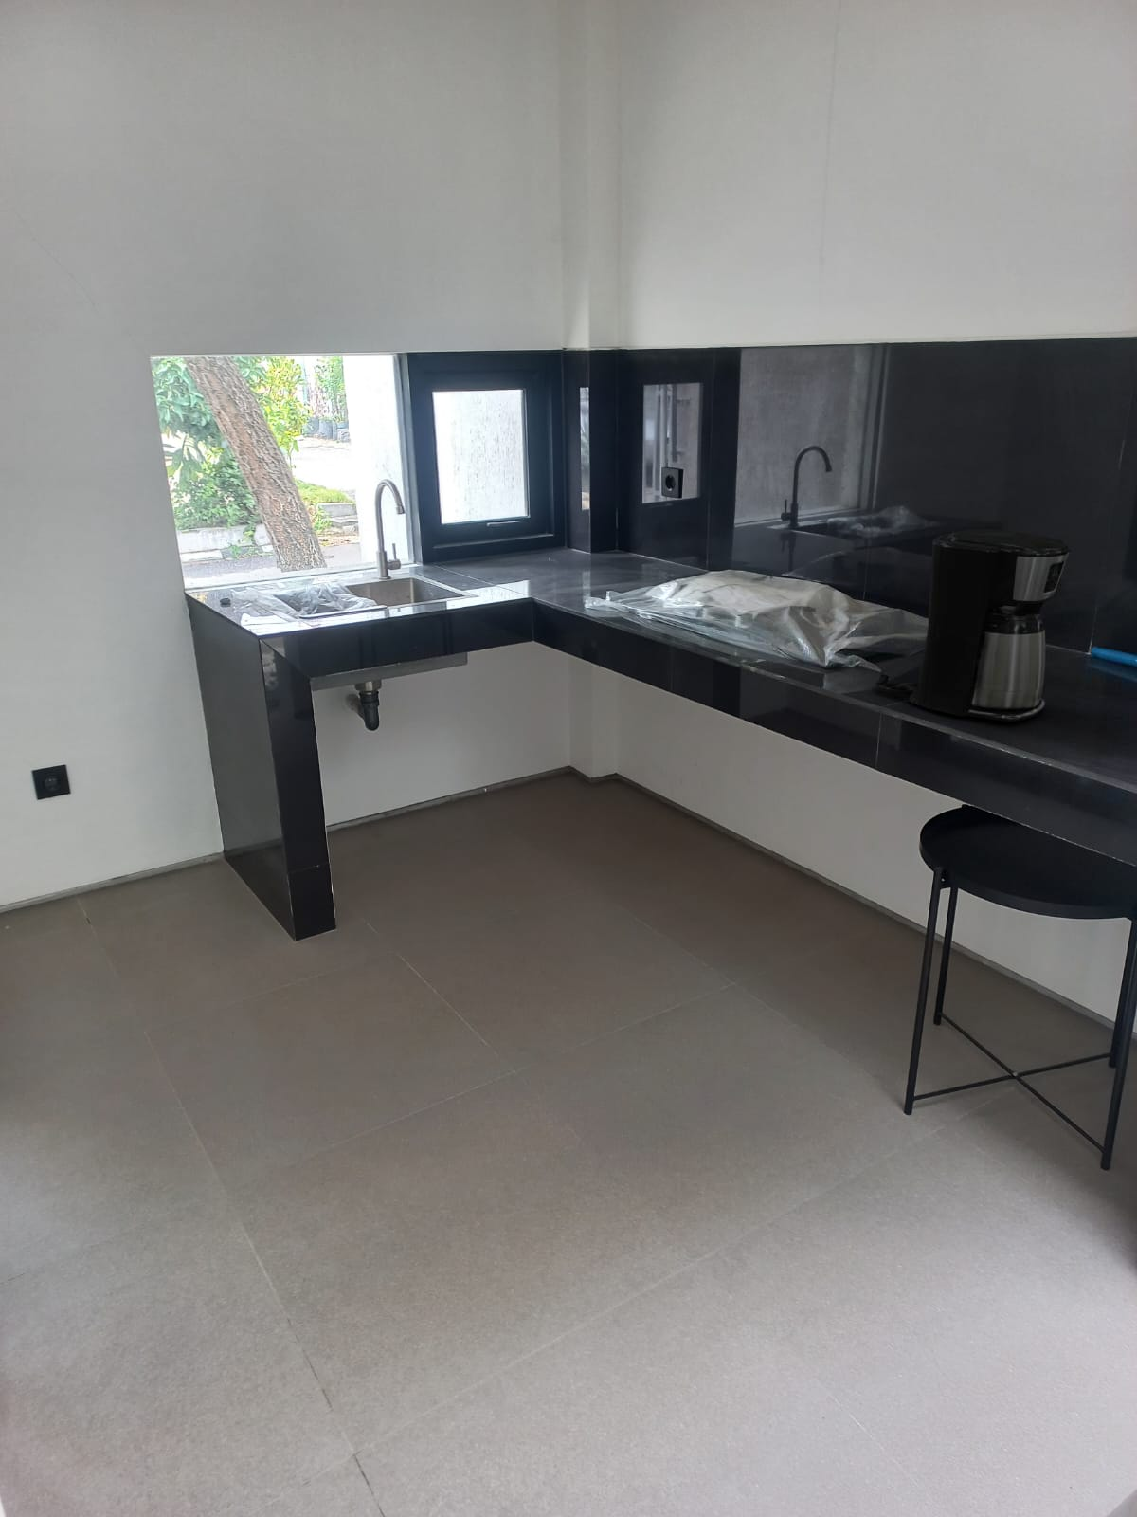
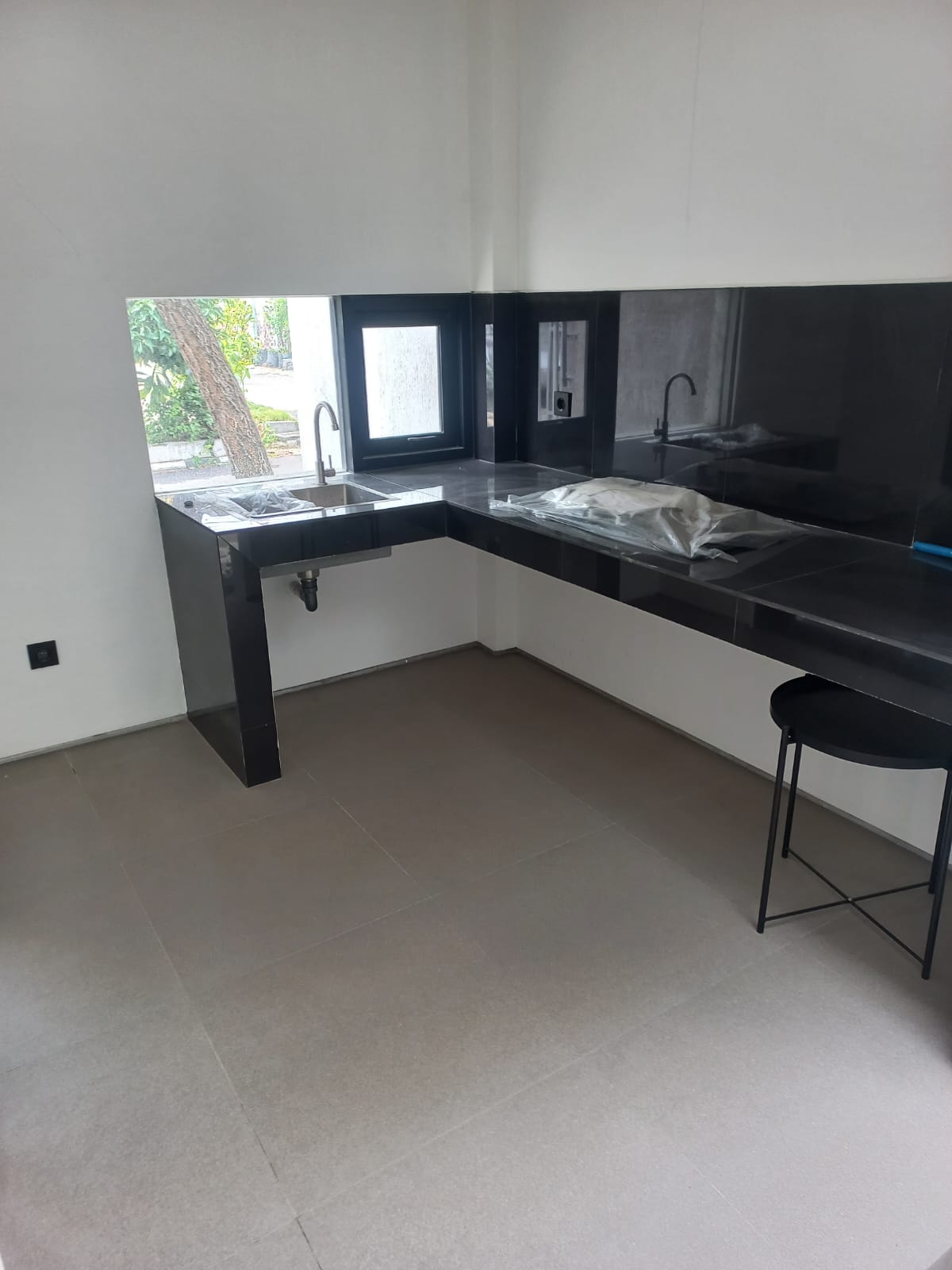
- coffee maker [874,528,1073,724]
